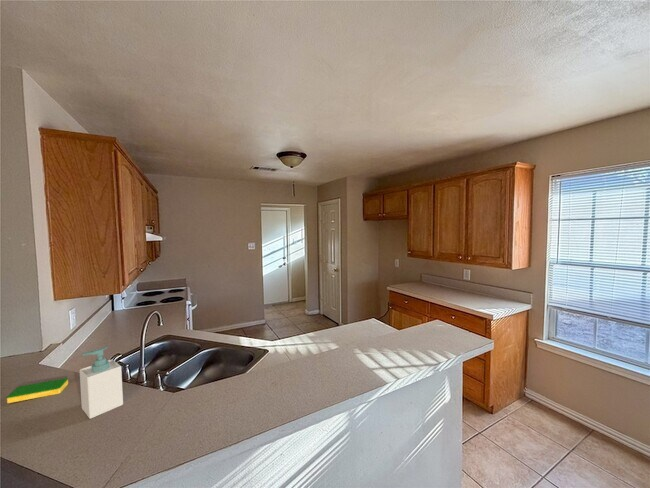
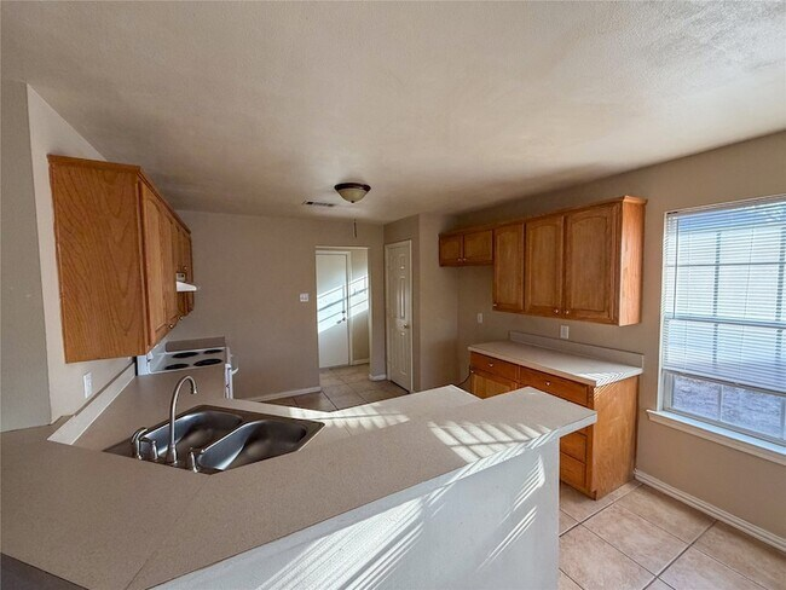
- soap bottle [79,345,124,420]
- dish sponge [6,377,69,404]
